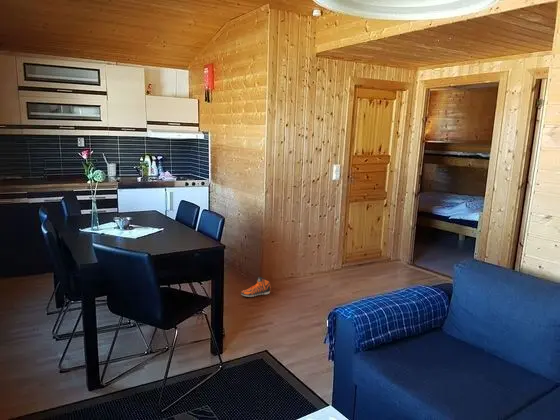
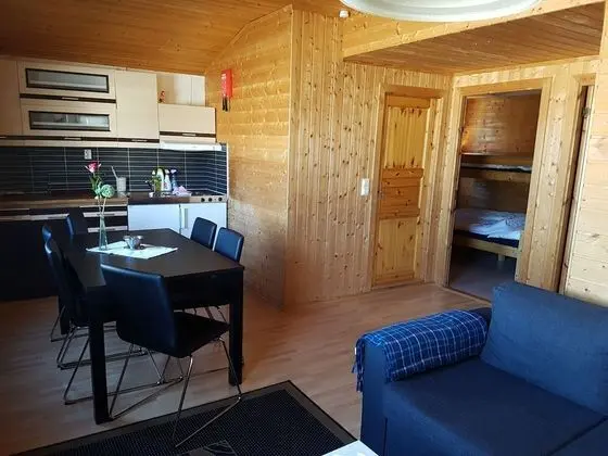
- sneaker [240,276,272,298]
